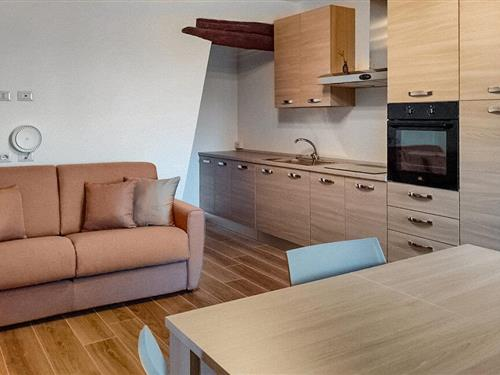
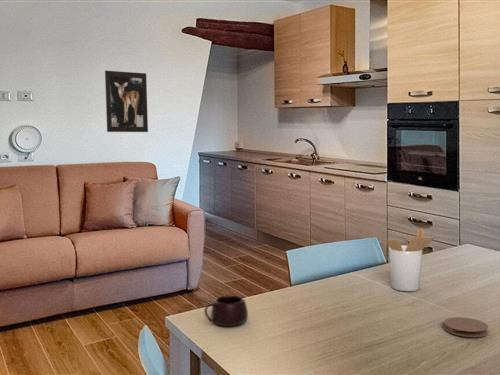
+ coaster [443,316,489,338]
+ utensil holder [386,227,436,292]
+ mug [203,295,249,327]
+ wall art [104,70,149,133]
